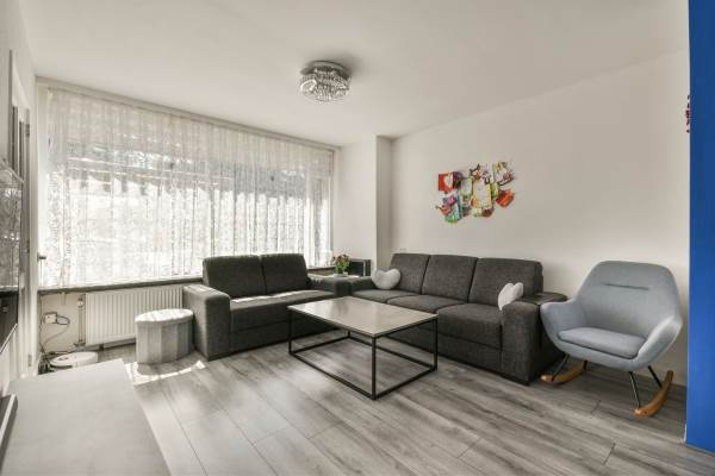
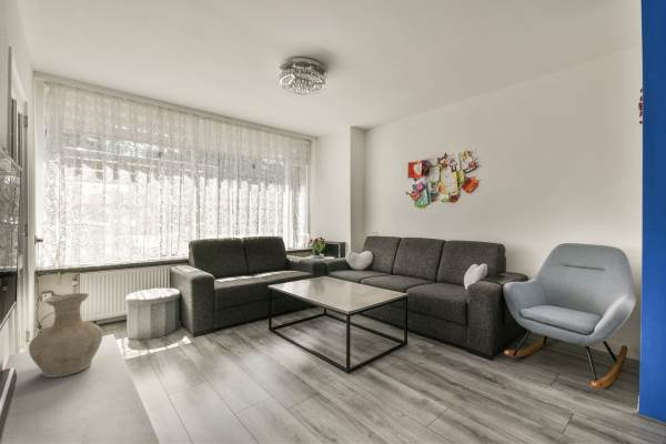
+ vase [28,292,104,379]
